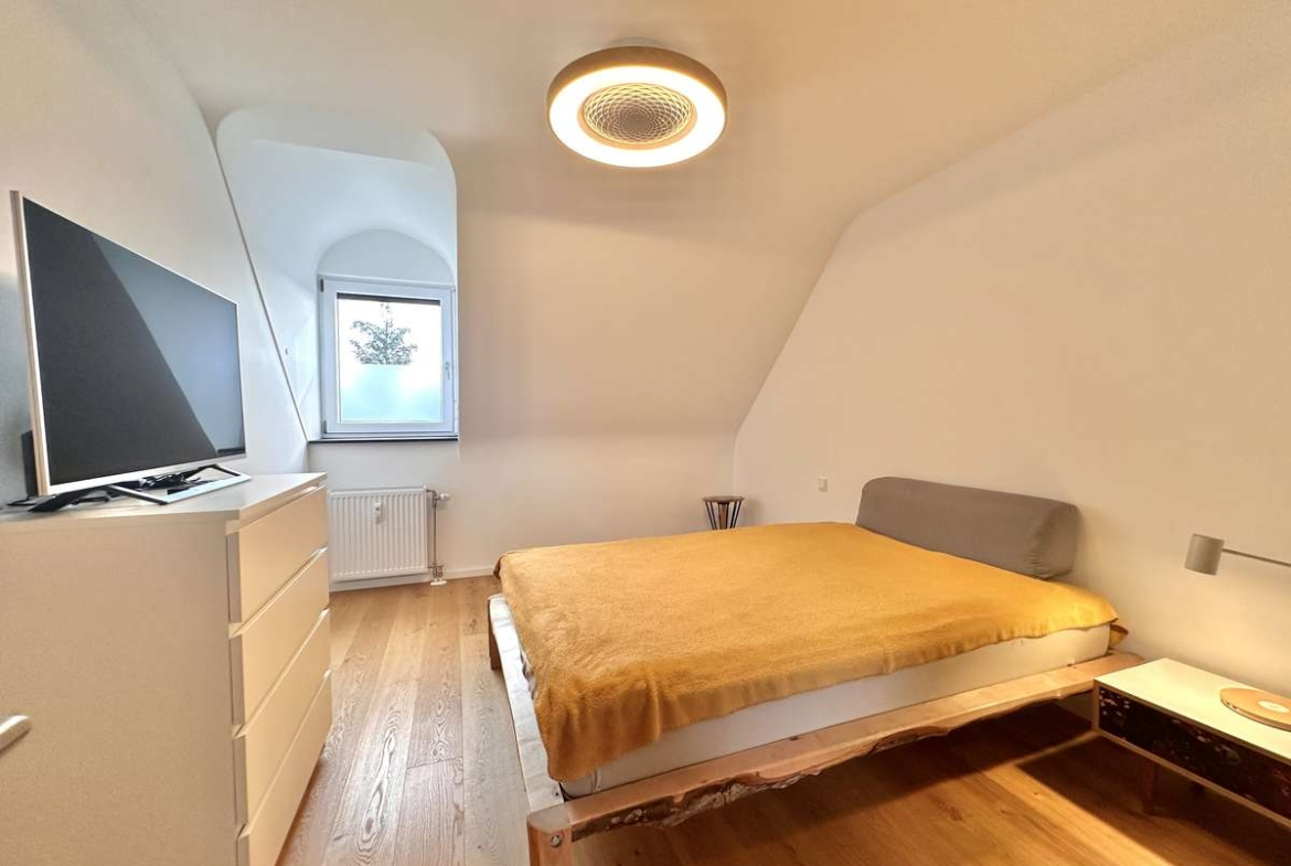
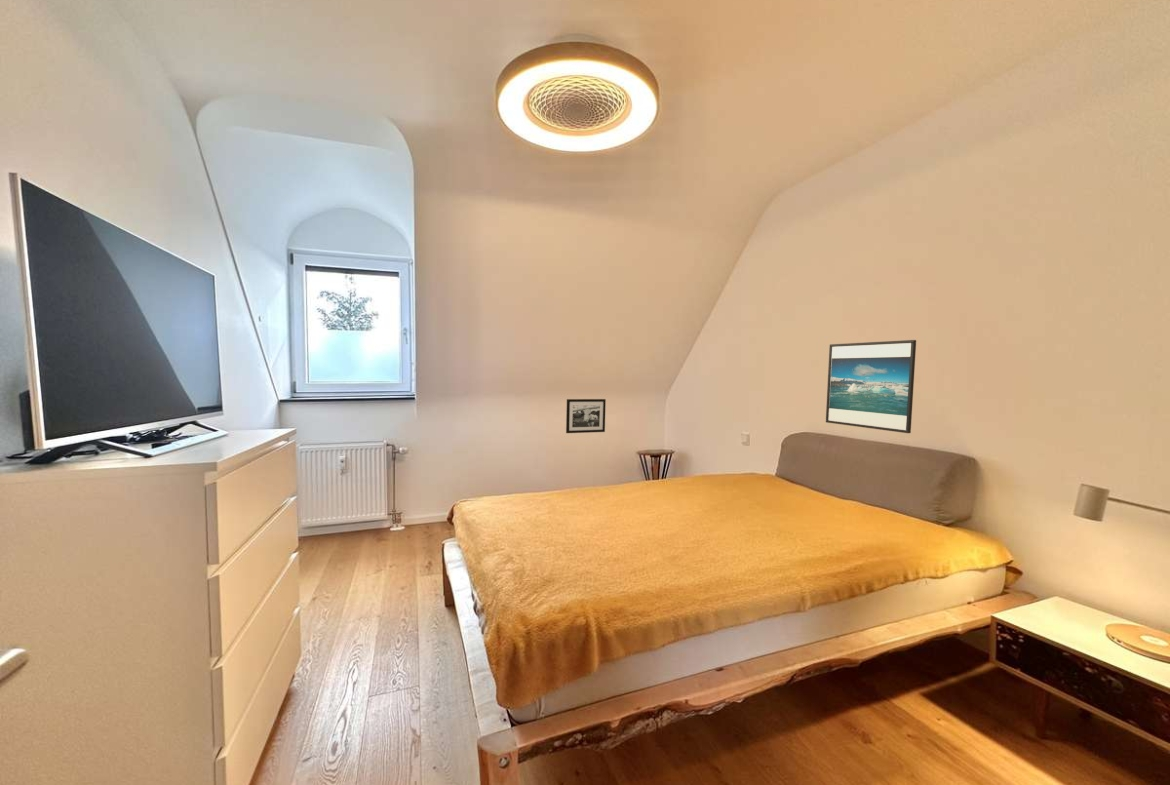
+ picture frame [565,398,607,434]
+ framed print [825,339,917,434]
